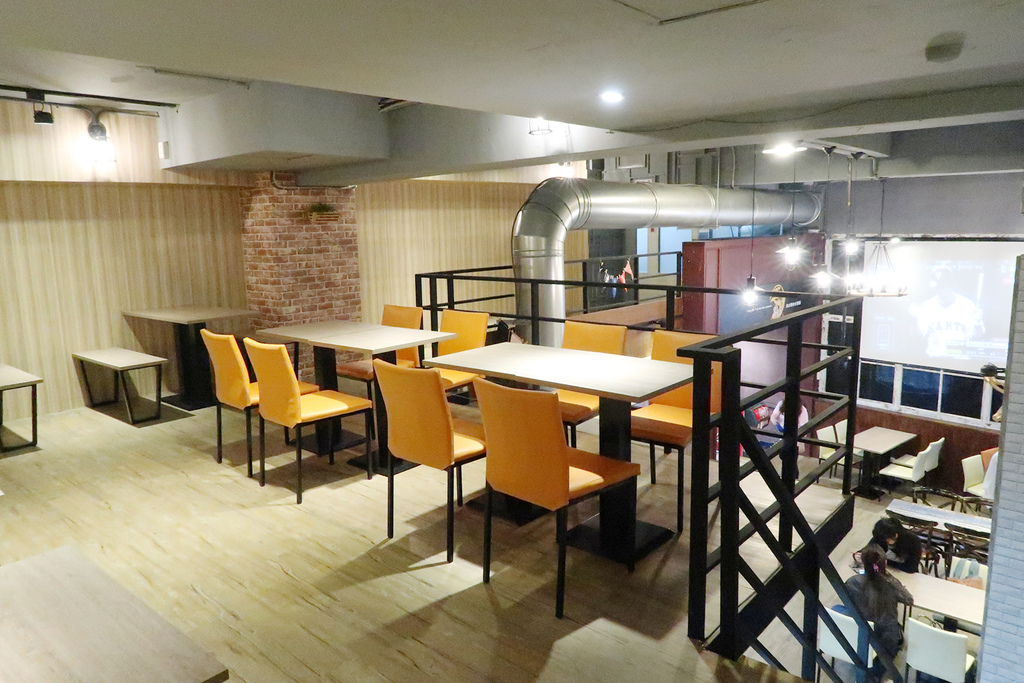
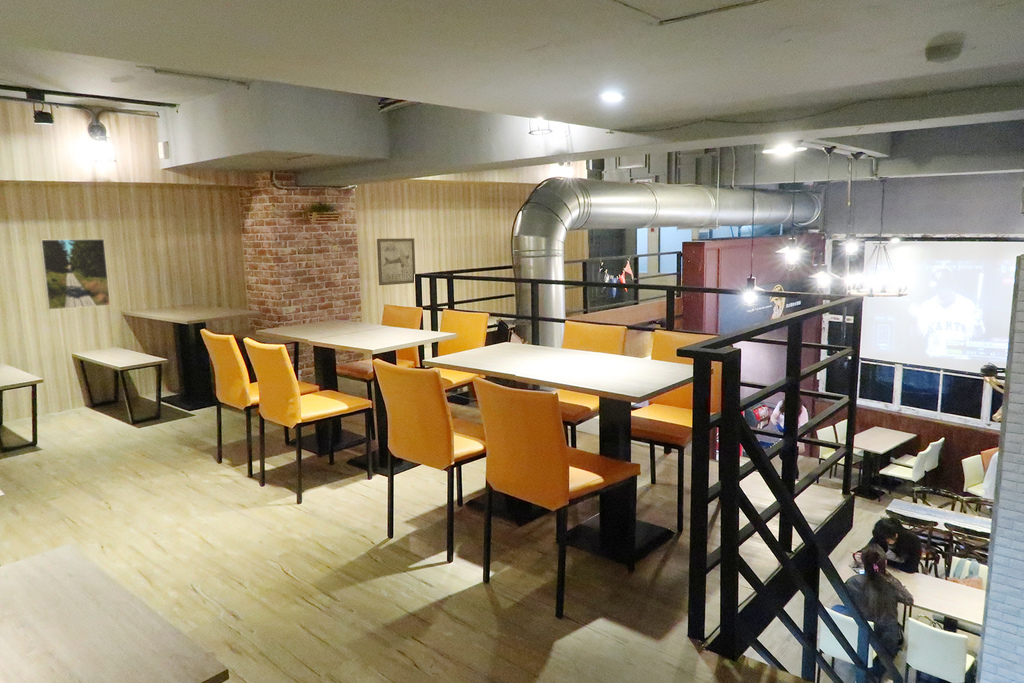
+ wall art [376,237,416,286]
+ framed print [39,238,111,311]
